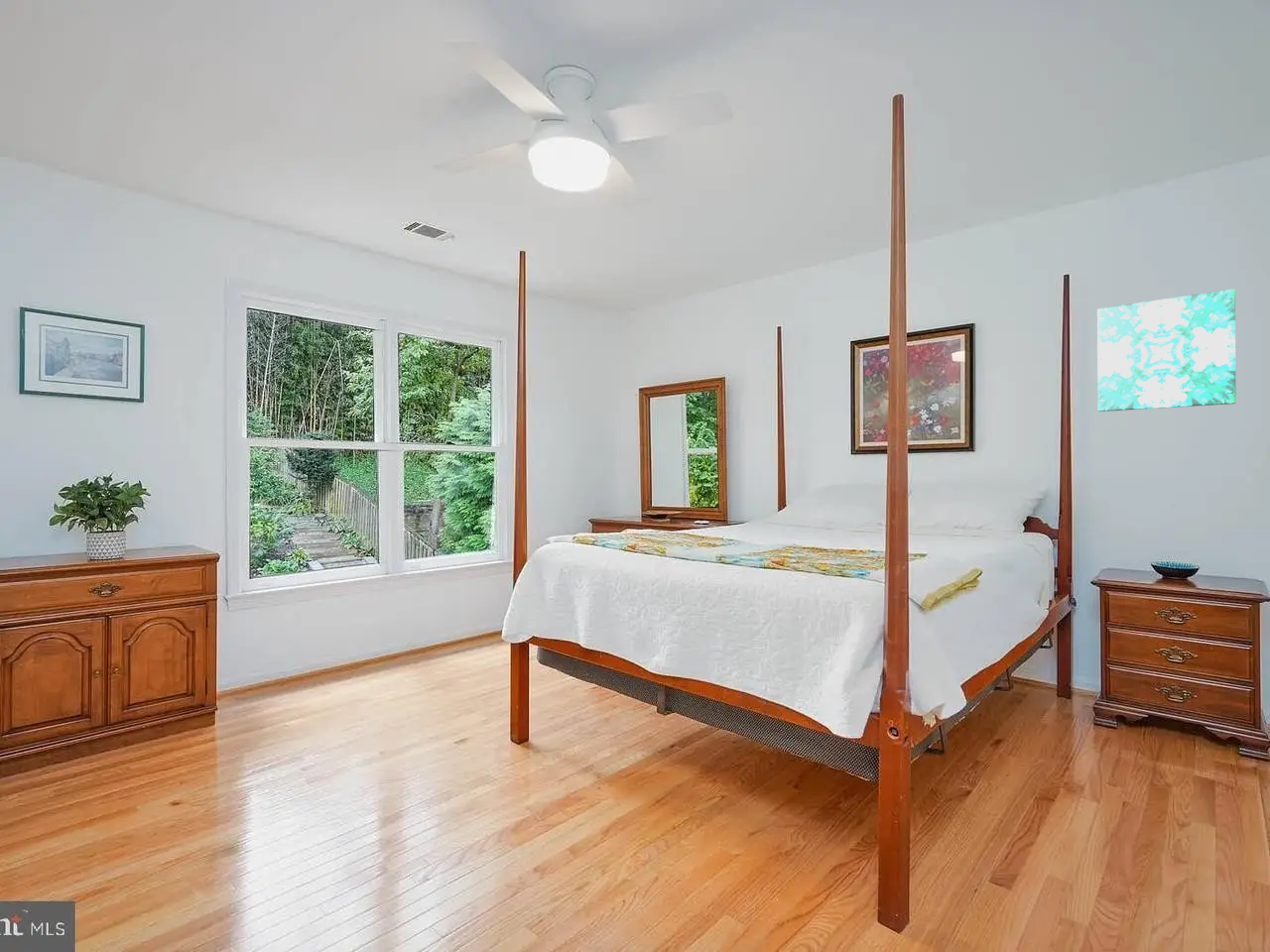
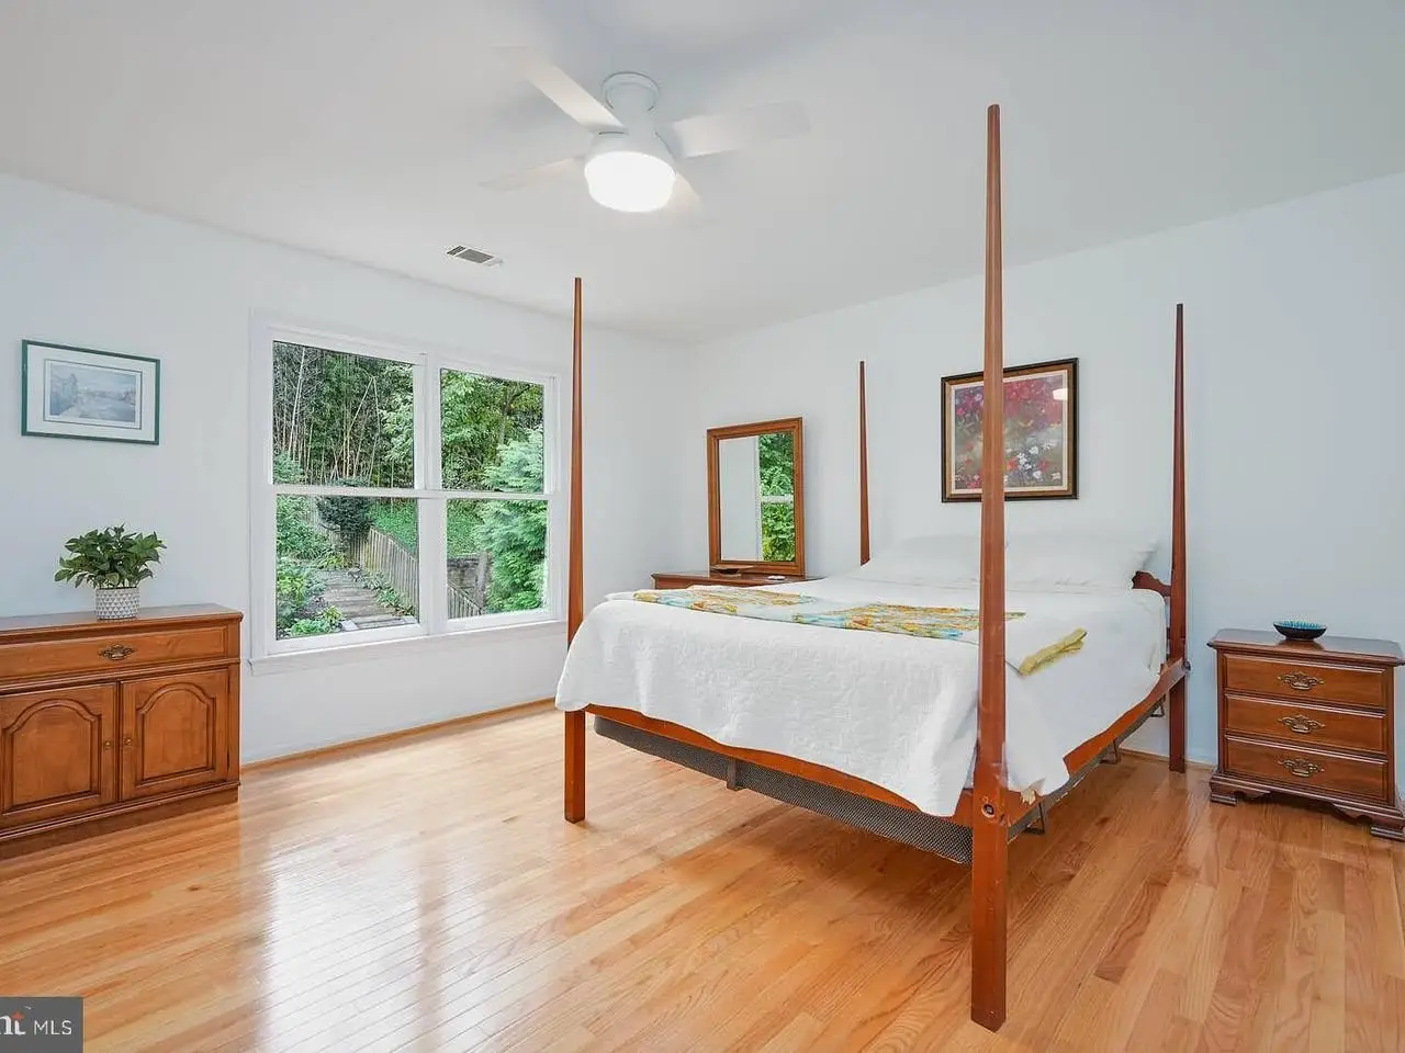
- wall art [1096,289,1237,413]
